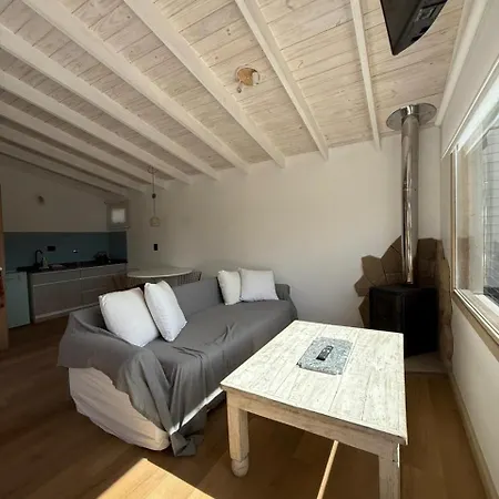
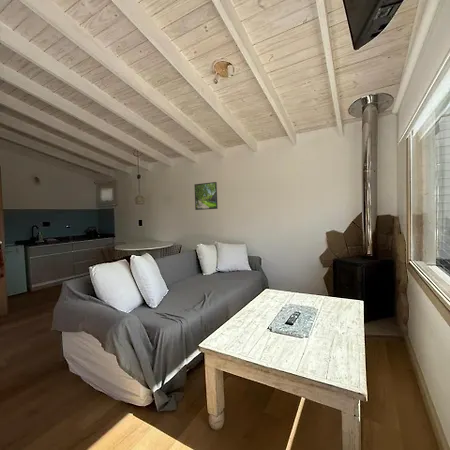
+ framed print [193,181,219,211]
